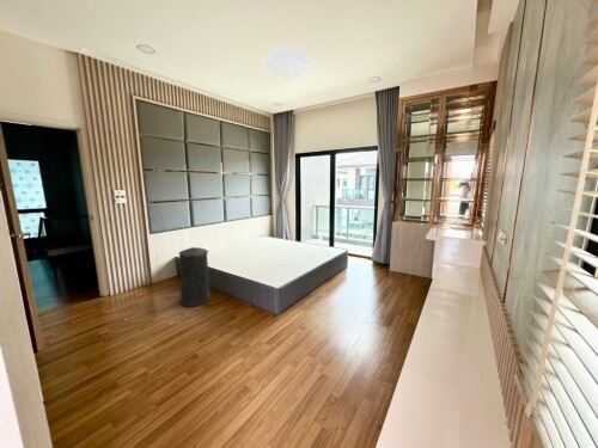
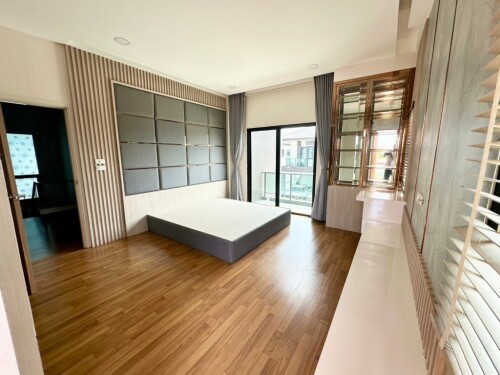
- ceiling light [264,47,311,79]
- trash can [178,246,212,308]
